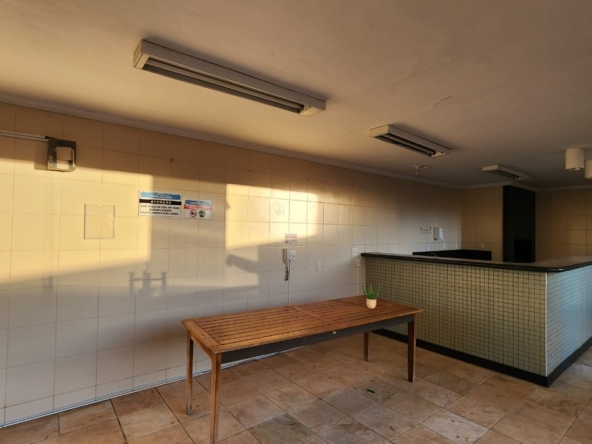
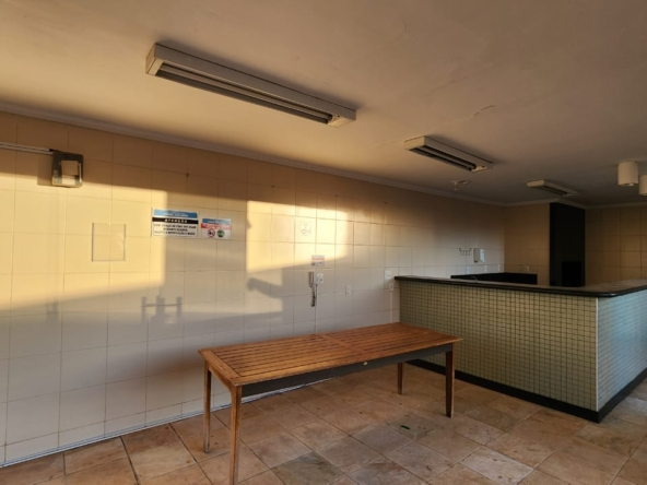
- potted plant [361,281,381,309]
